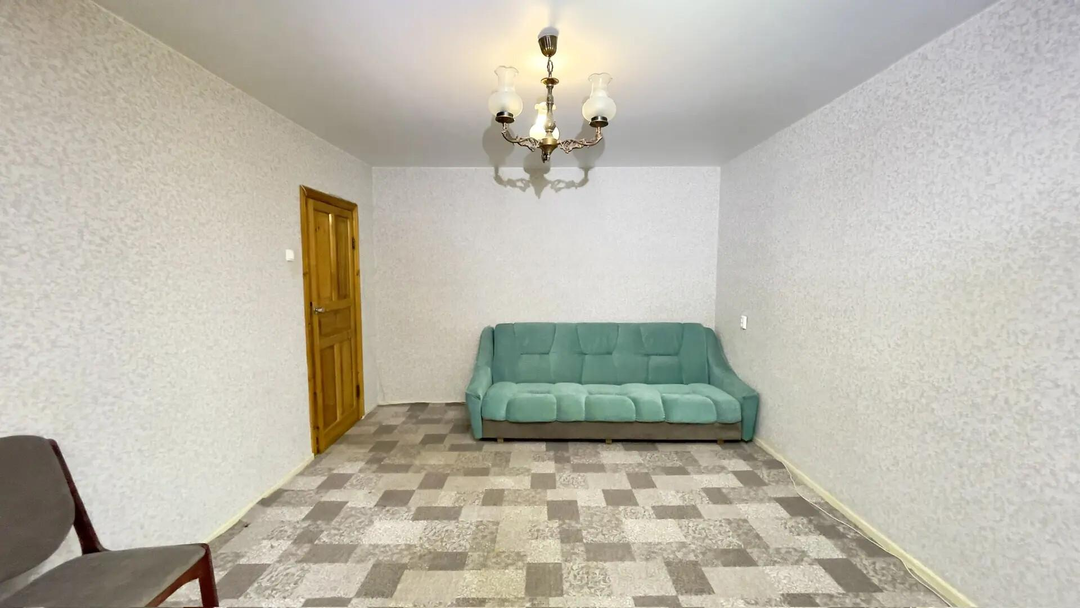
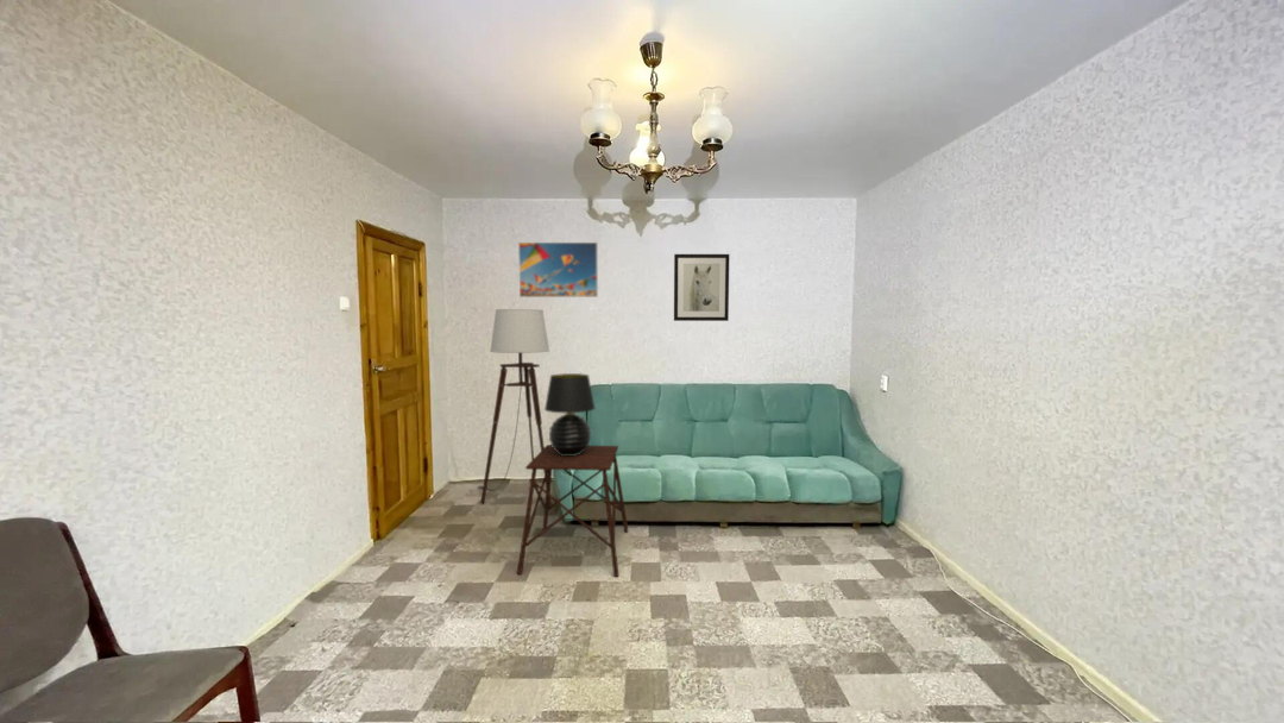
+ table lamp [543,372,596,455]
+ wall art [673,253,730,322]
+ floor lamp [476,308,553,507]
+ side table [516,444,629,578]
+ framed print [517,241,599,298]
